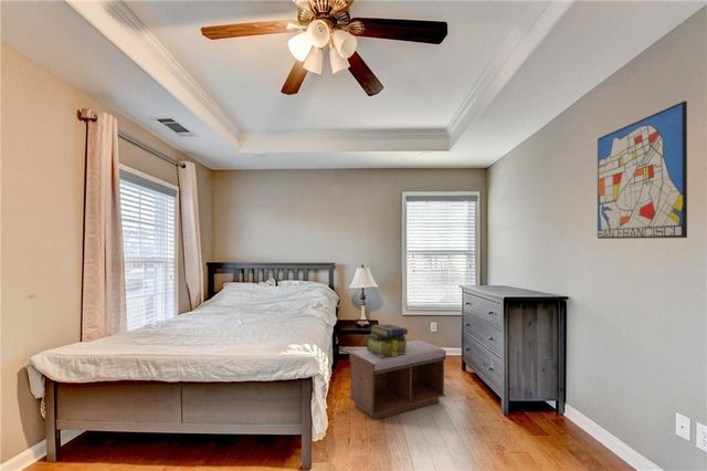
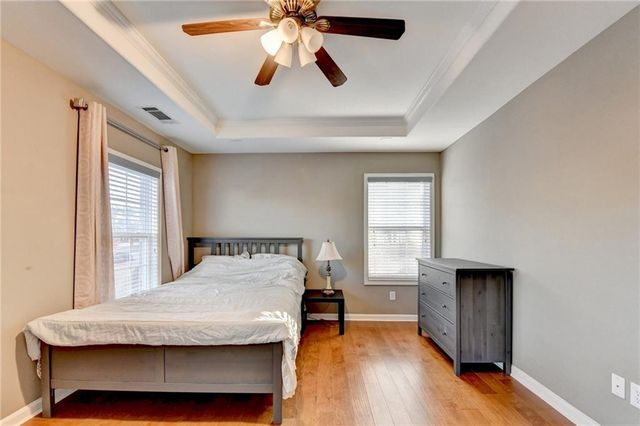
- stack of books [366,323,409,357]
- wall art [597,100,688,240]
- bench [348,339,447,420]
